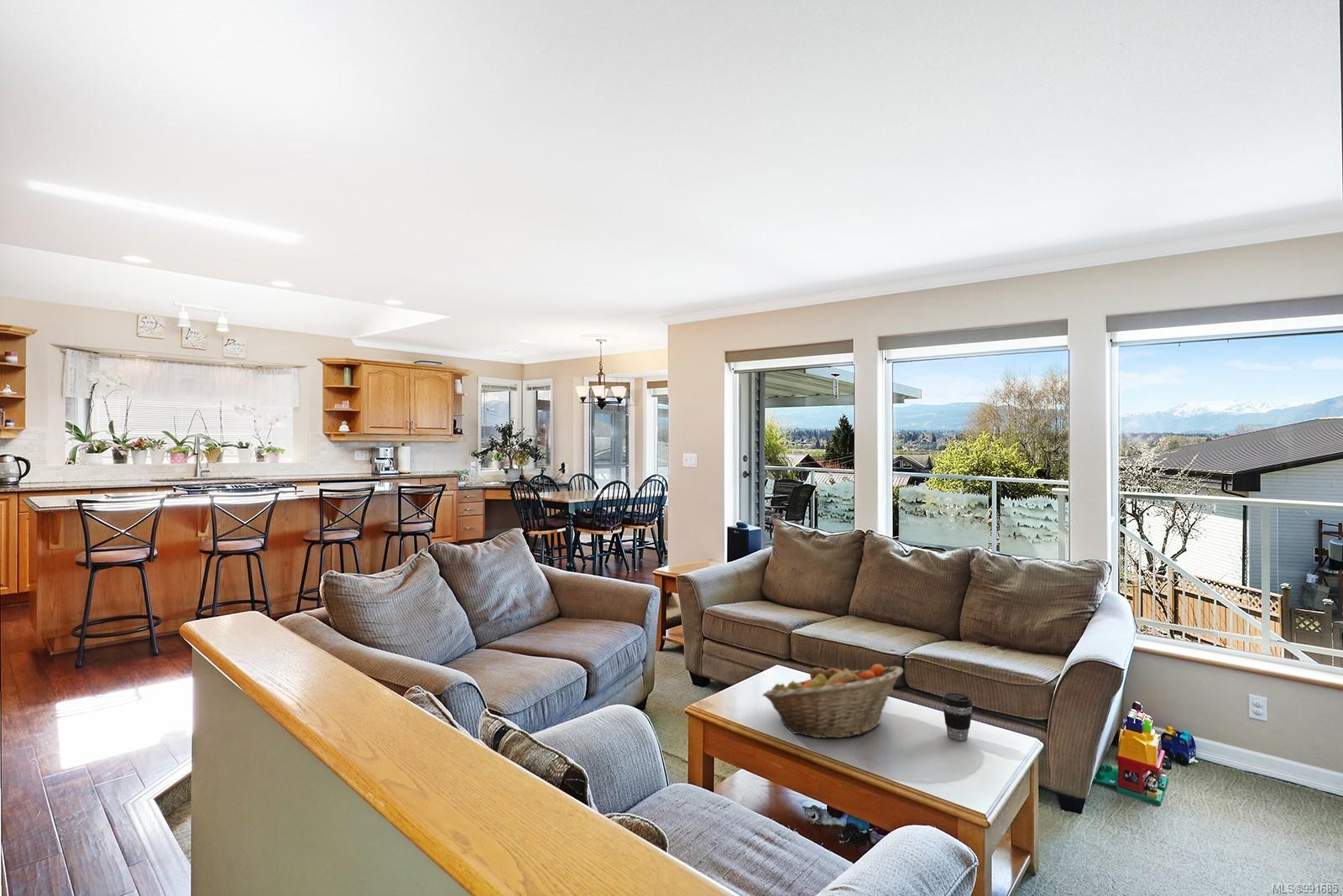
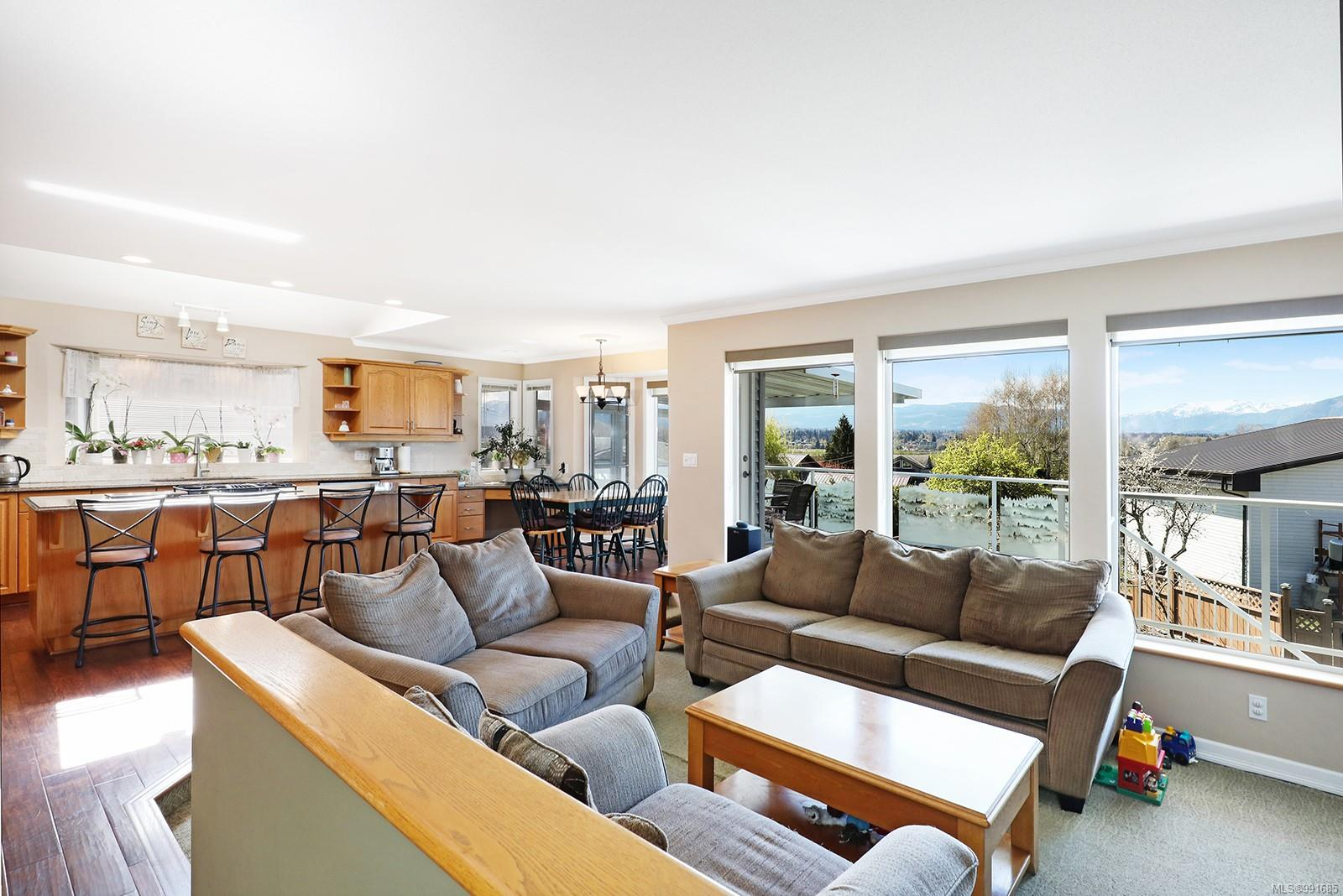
- fruit basket [762,664,904,739]
- coffee cup [942,692,974,742]
